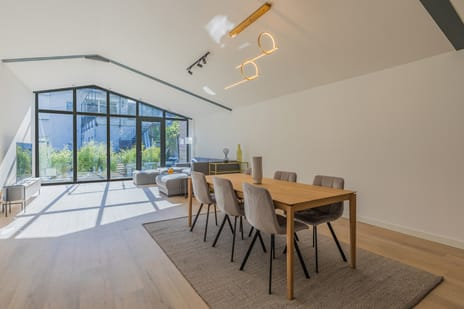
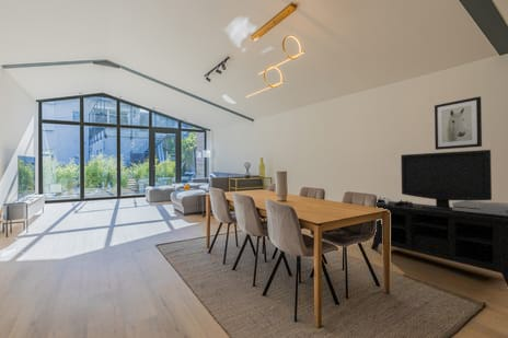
+ wall art [434,95,483,151]
+ media console [370,149,508,287]
